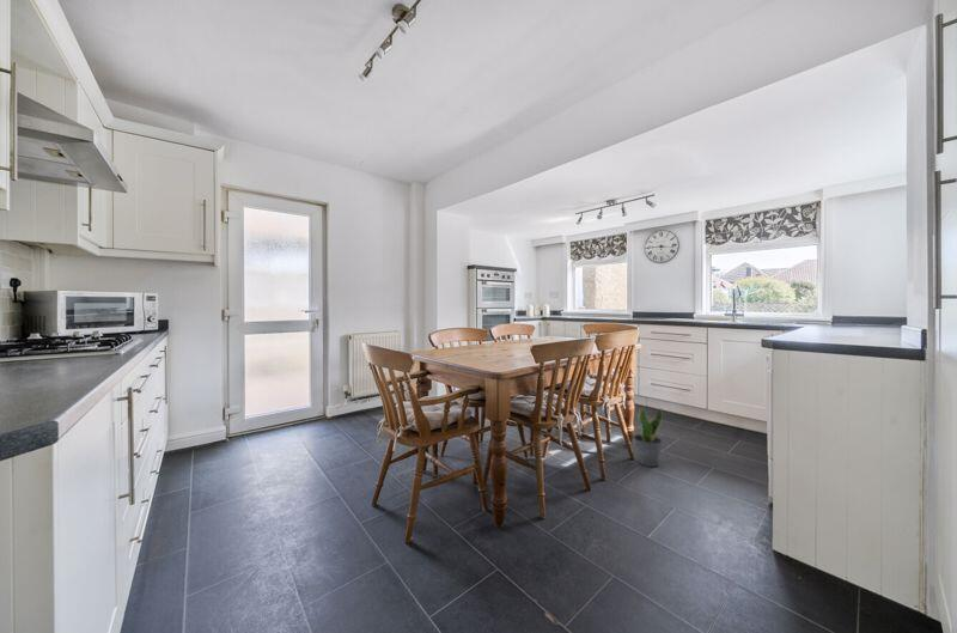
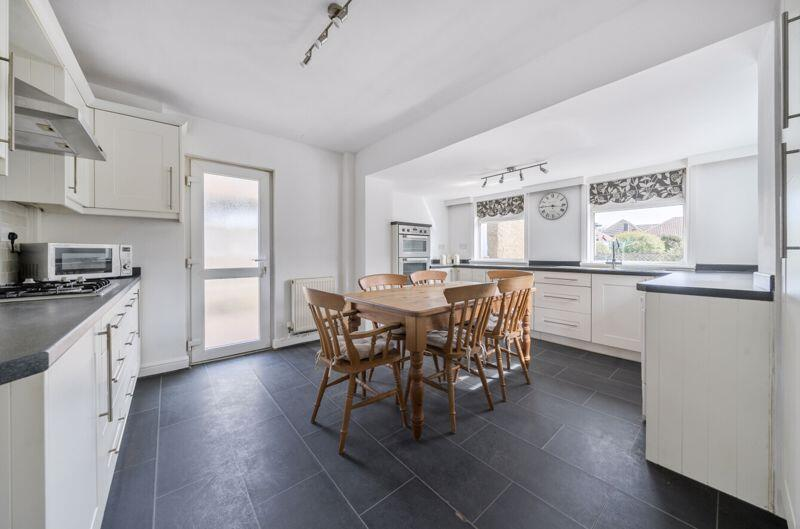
- potted plant [632,407,663,468]
